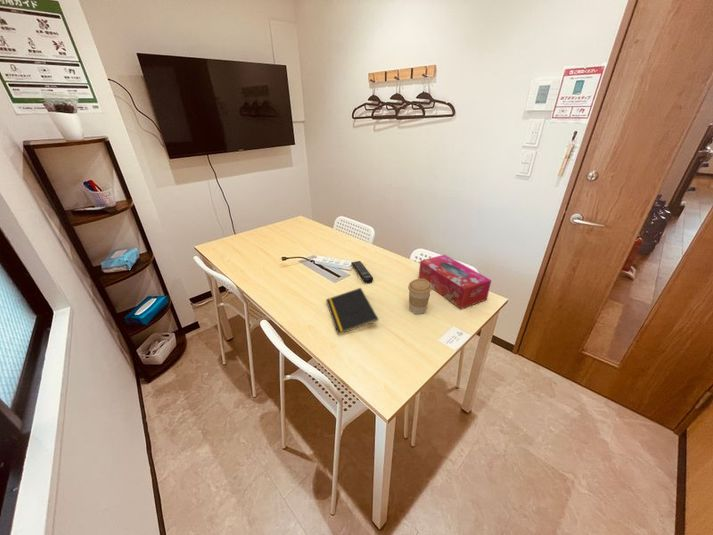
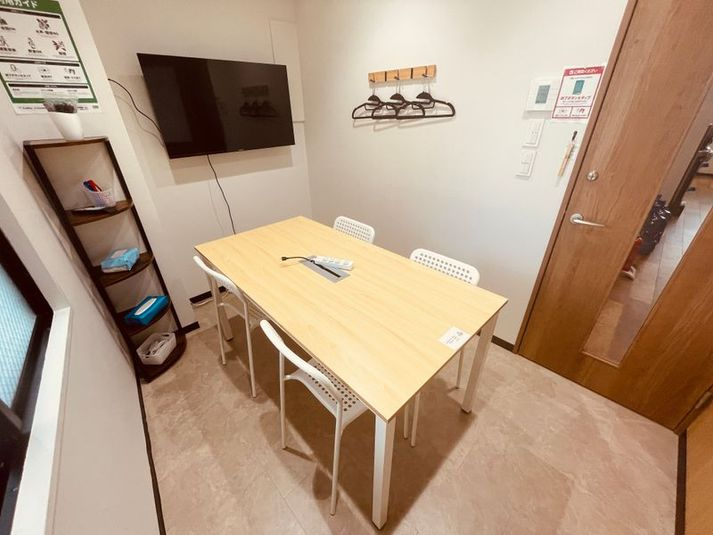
- tissue box [417,254,492,310]
- coffee cup [407,278,433,315]
- notepad [325,287,379,336]
- remote control [350,260,374,284]
